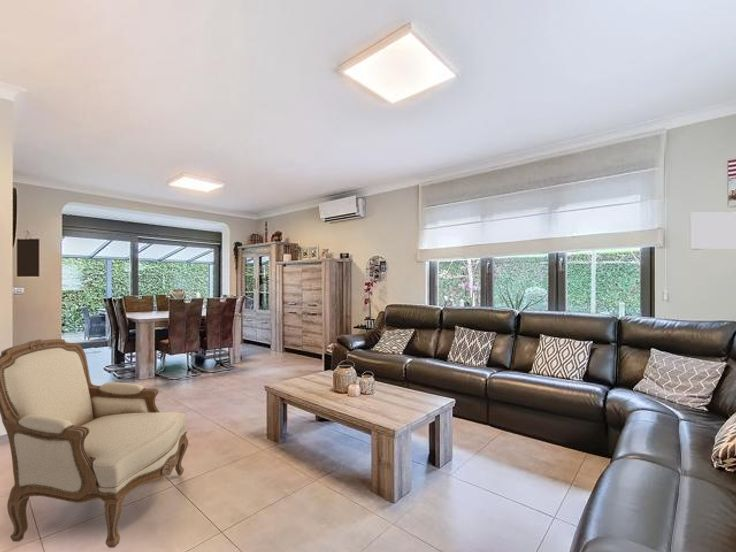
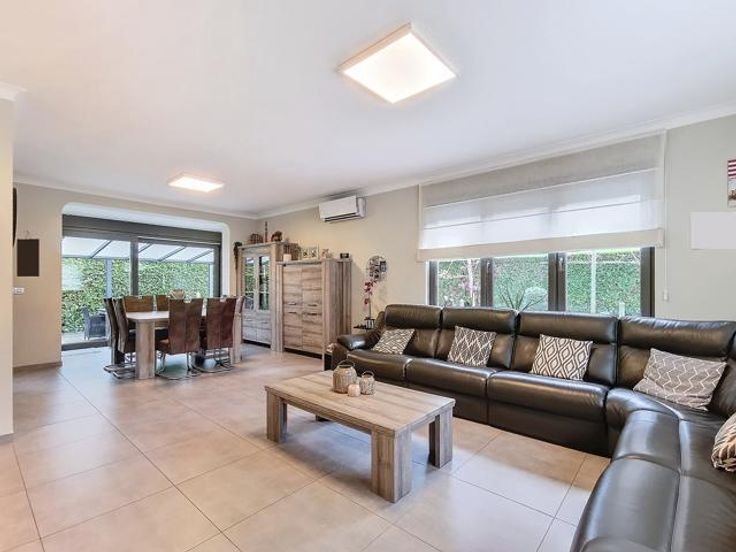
- armchair [0,338,189,549]
